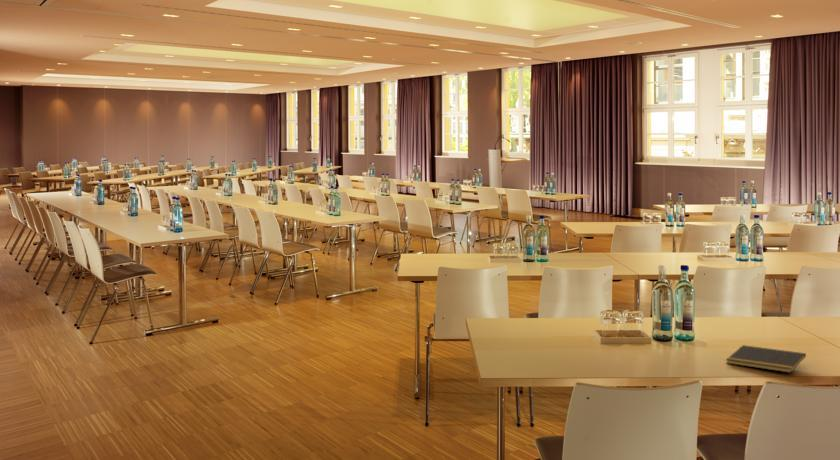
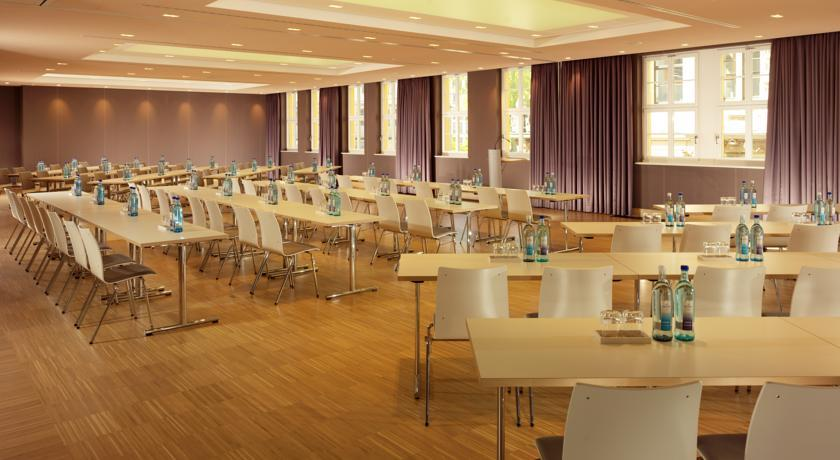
- notepad [725,344,807,374]
